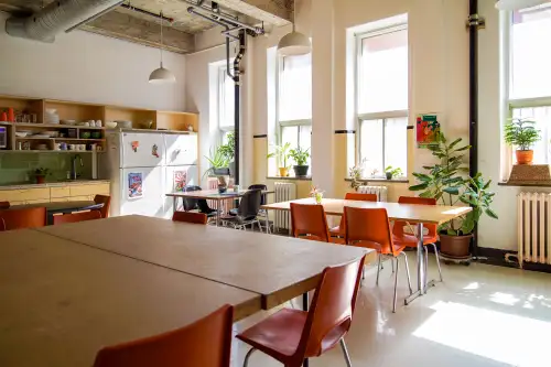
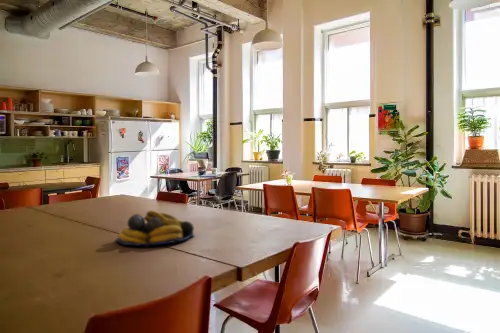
+ fruit bowl [115,210,196,247]
